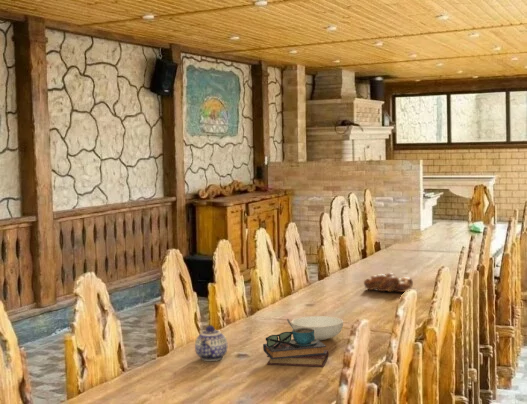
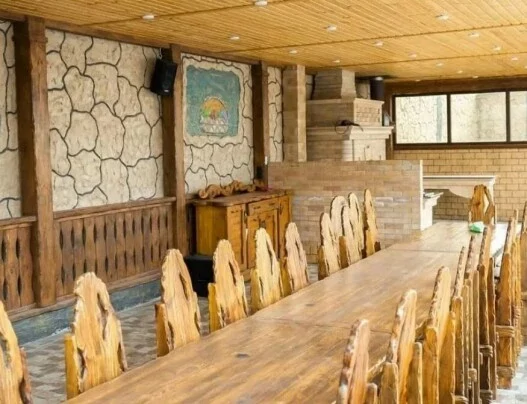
- serving bowl [290,315,344,341]
- teapot [194,324,228,362]
- bread loaf [363,272,414,293]
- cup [262,318,330,367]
